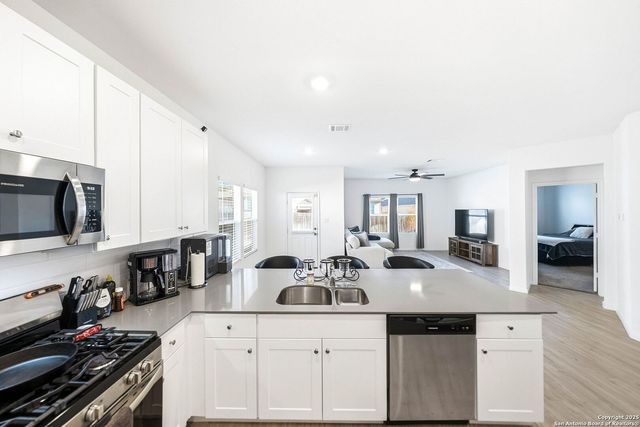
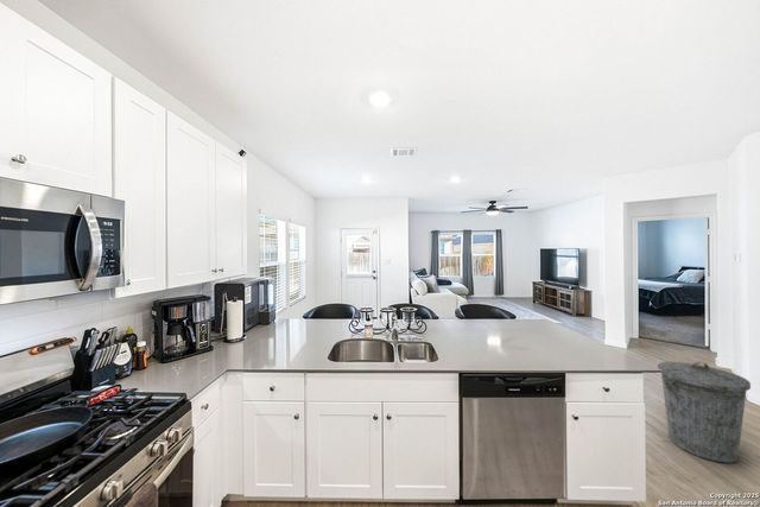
+ trash can [657,361,752,464]
